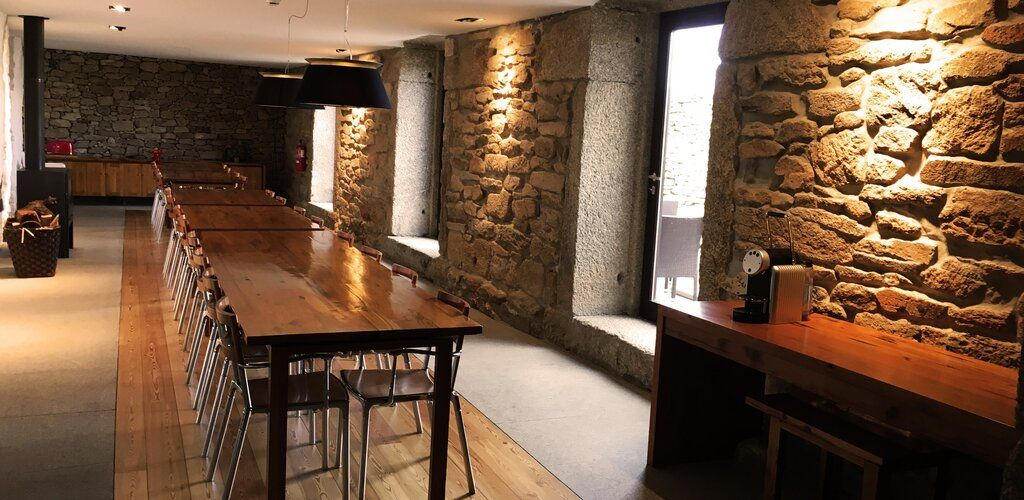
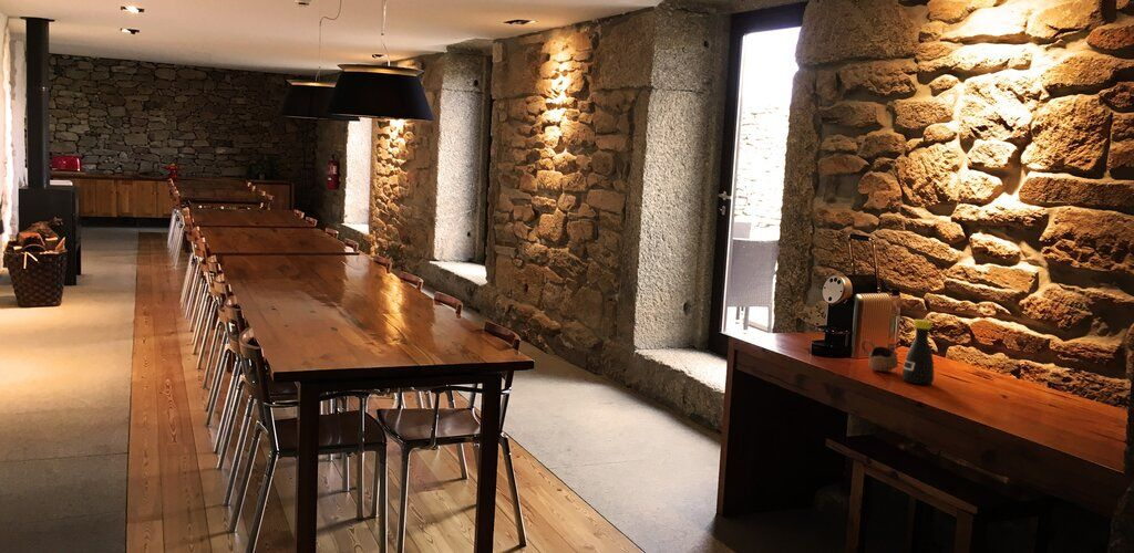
+ cup [860,338,899,372]
+ bottle [901,319,935,385]
